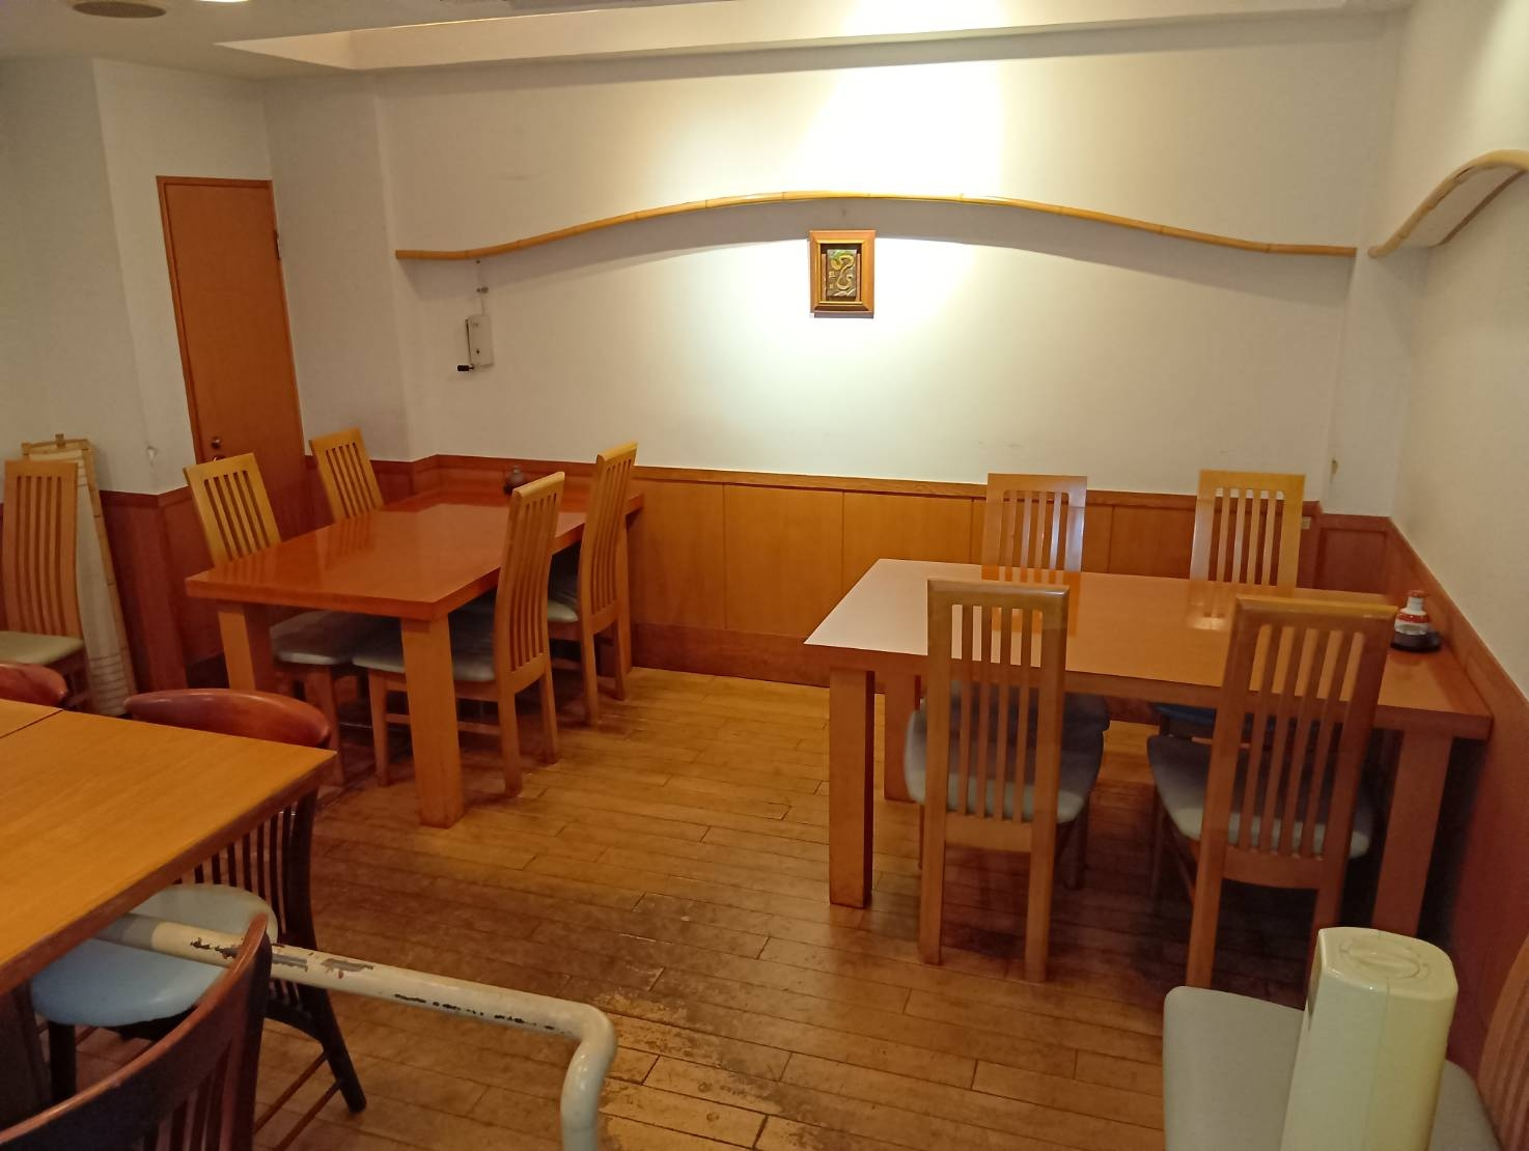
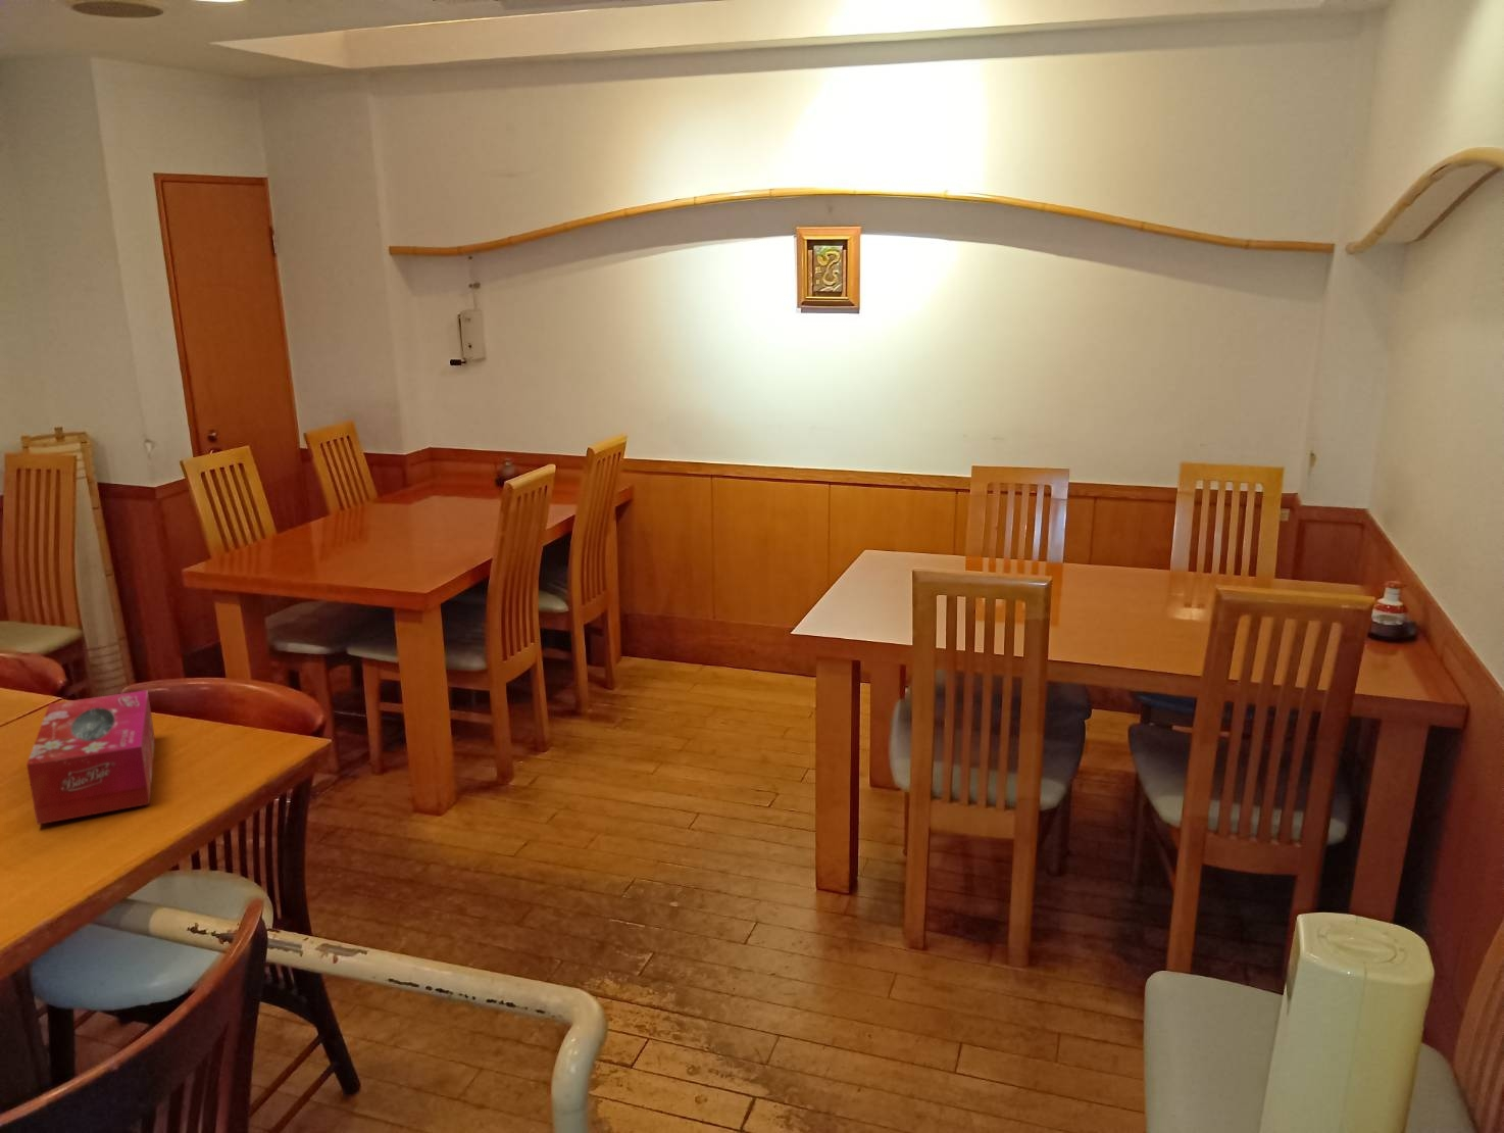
+ tissue box [25,689,156,826]
